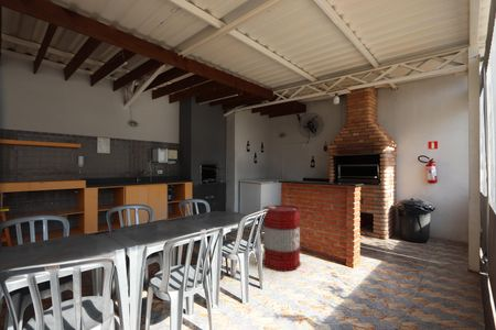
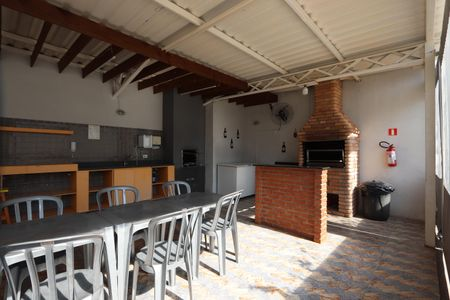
- trash can [262,205,302,273]
